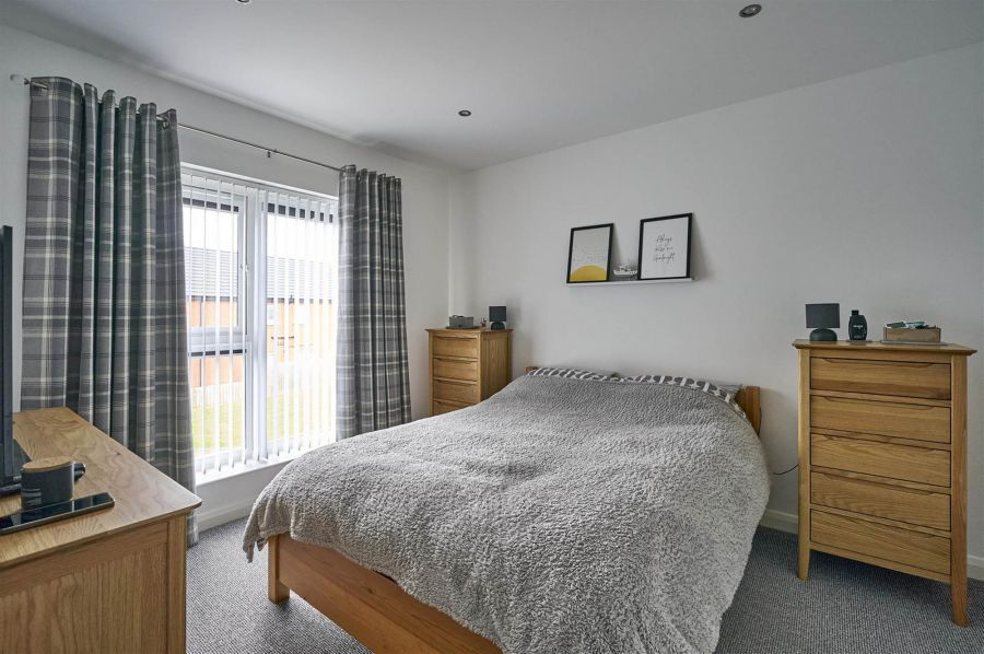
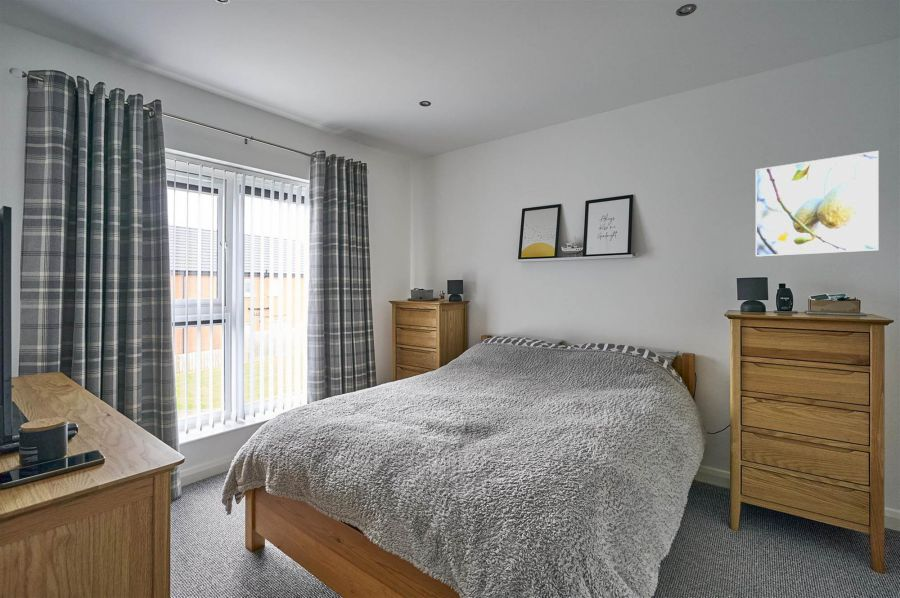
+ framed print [755,150,879,258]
